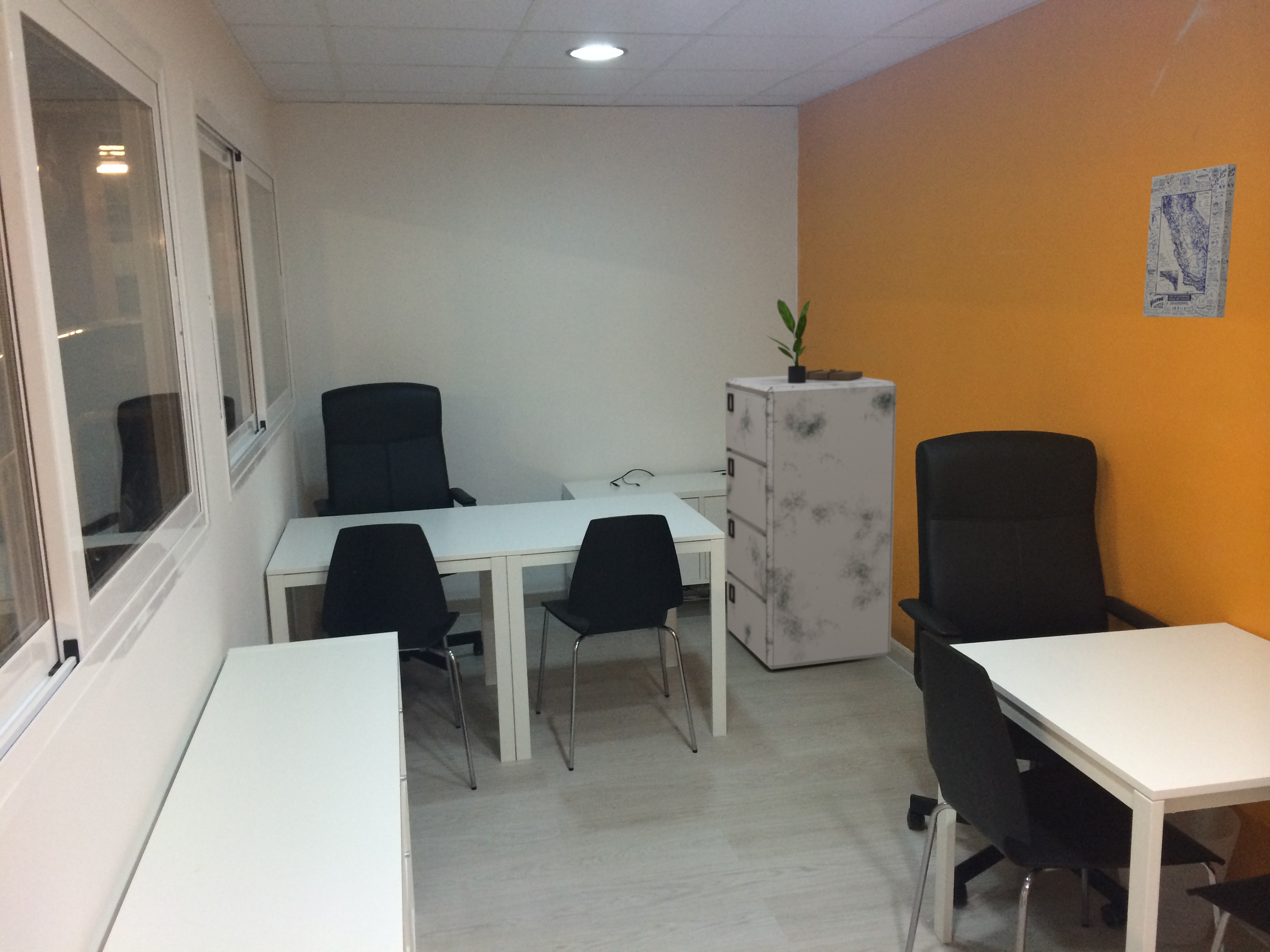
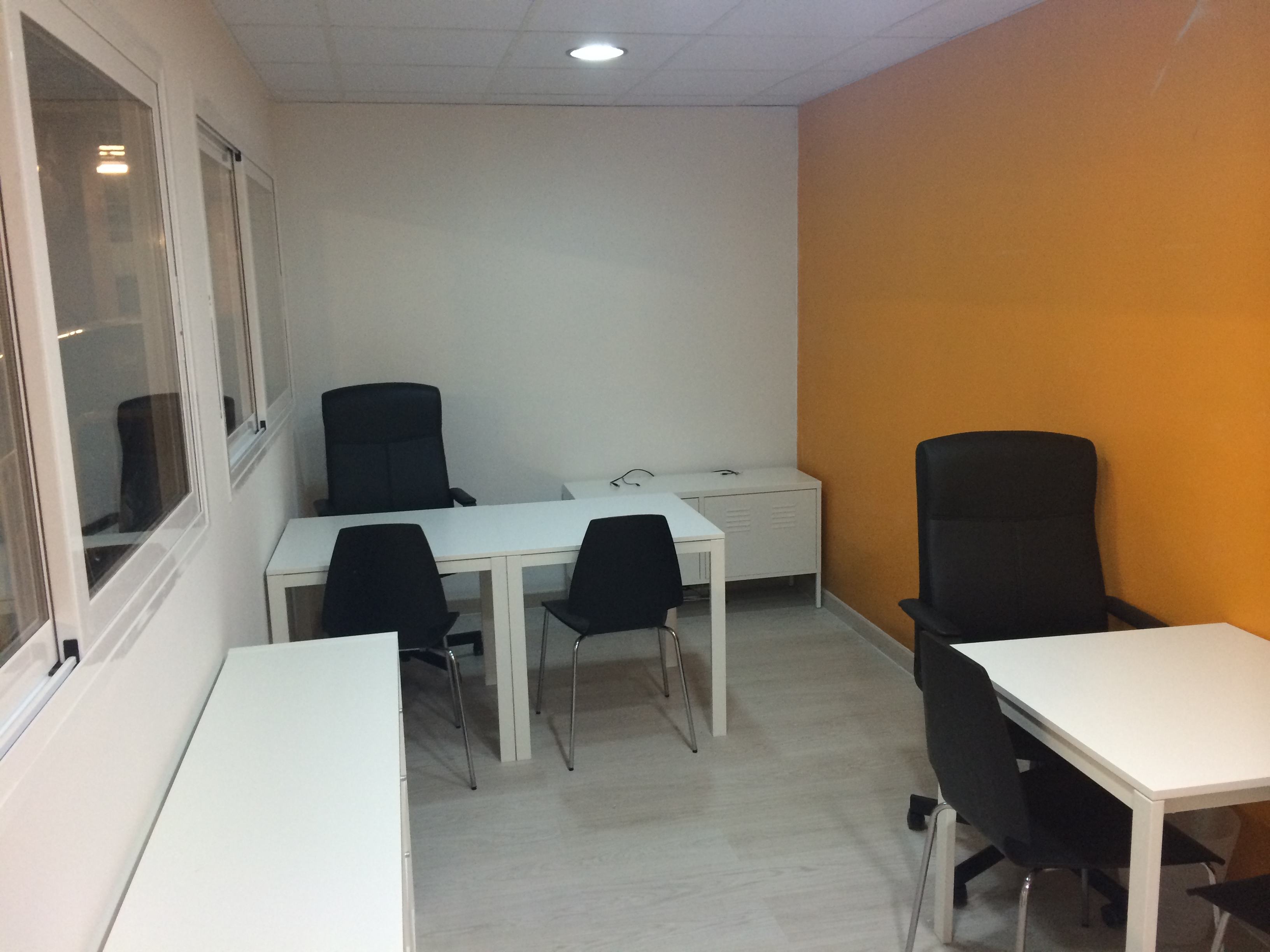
- wall art [1142,164,1237,318]
- potted plant [765,298,817,383]
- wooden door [806,369,863,381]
- filing cabinet [725,375,897,670]
